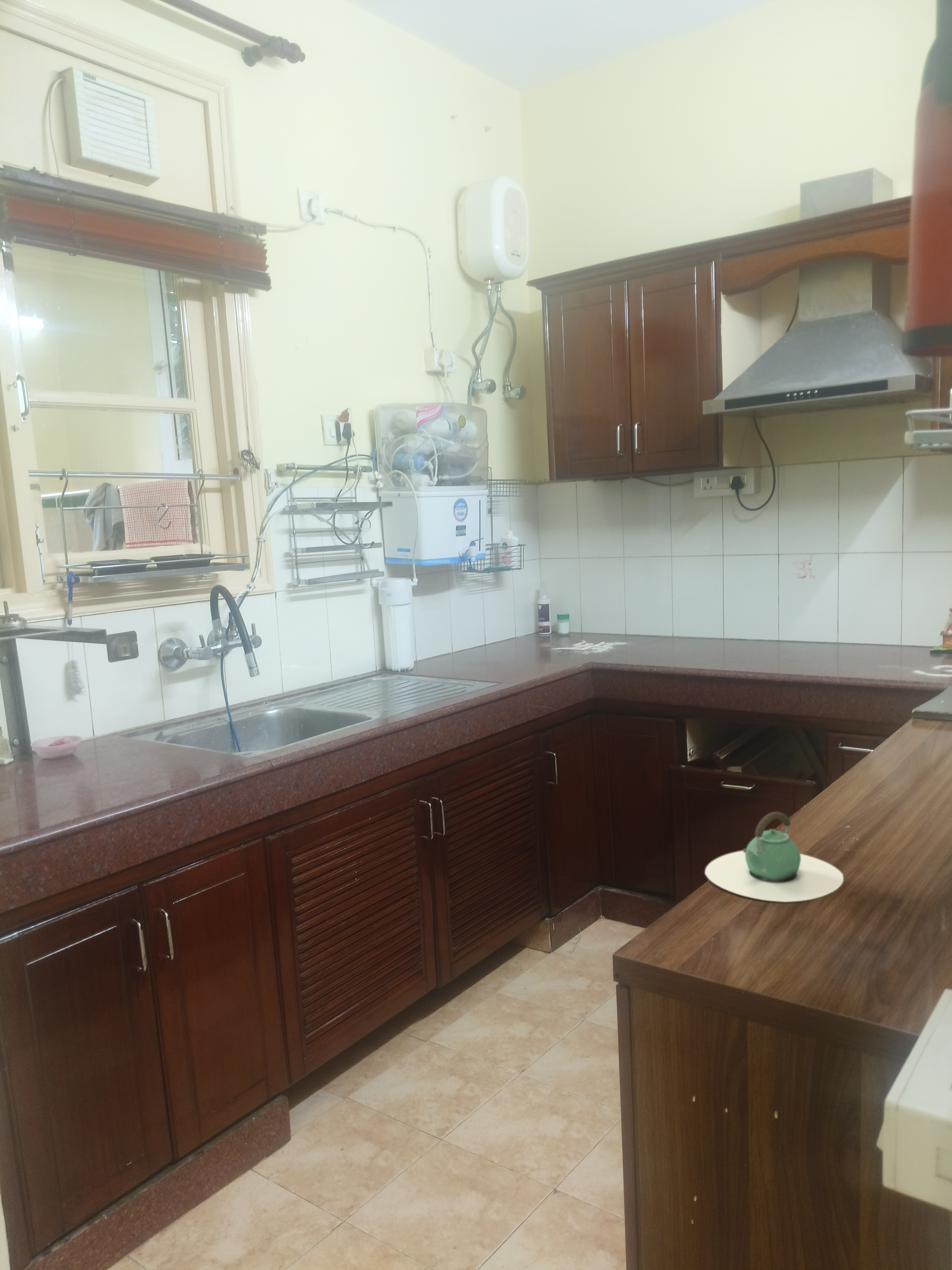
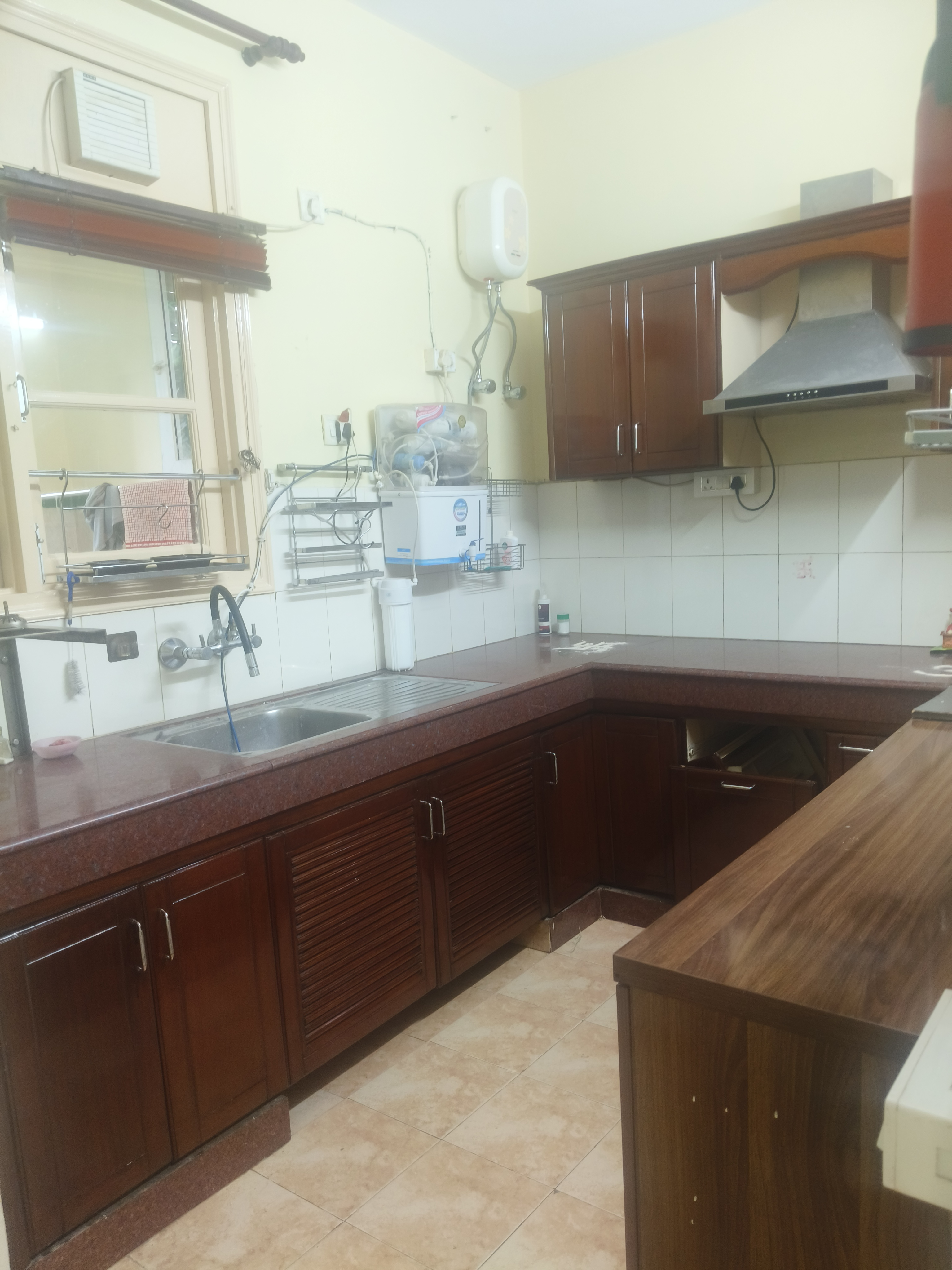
- teapot [705,811,844,902]
